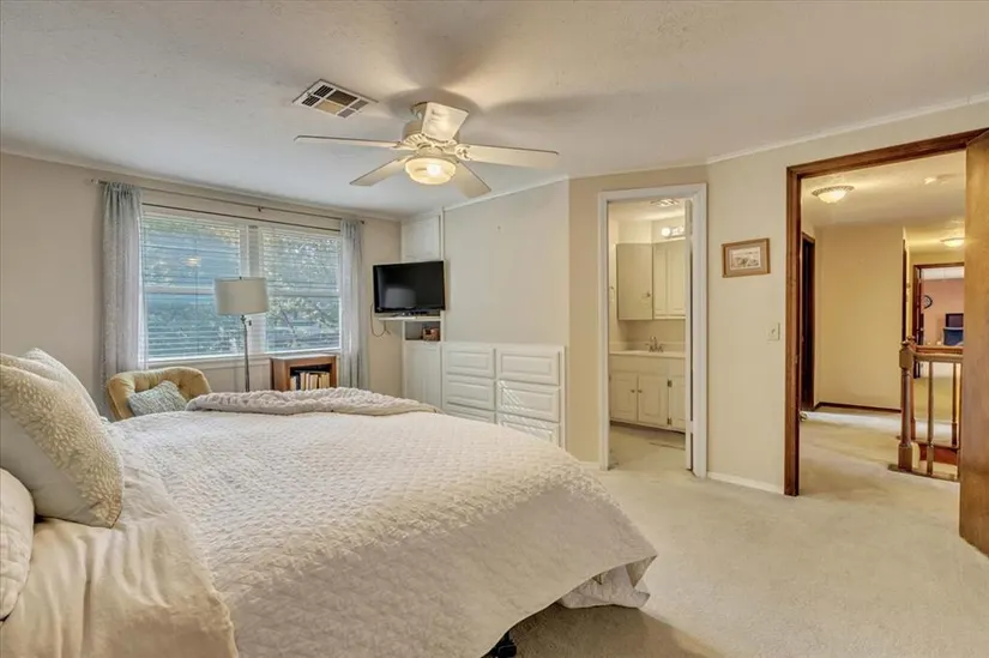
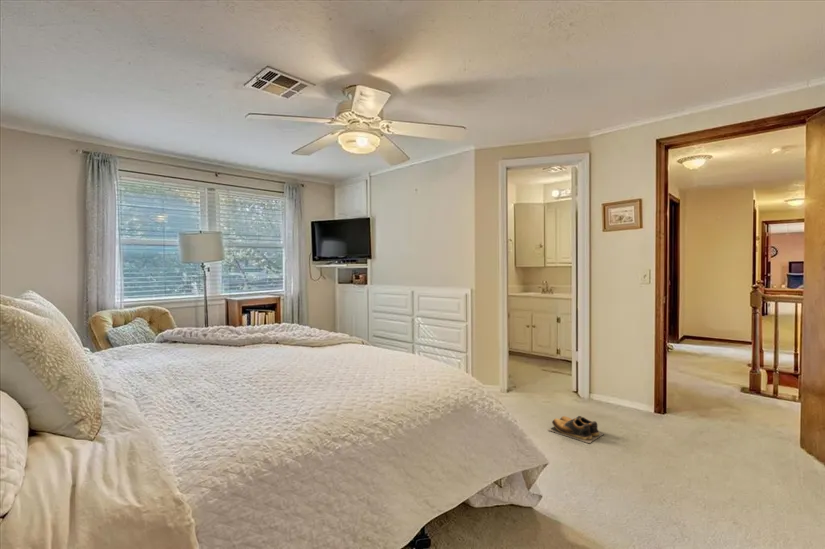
+ shoes [547,415,605,444]
